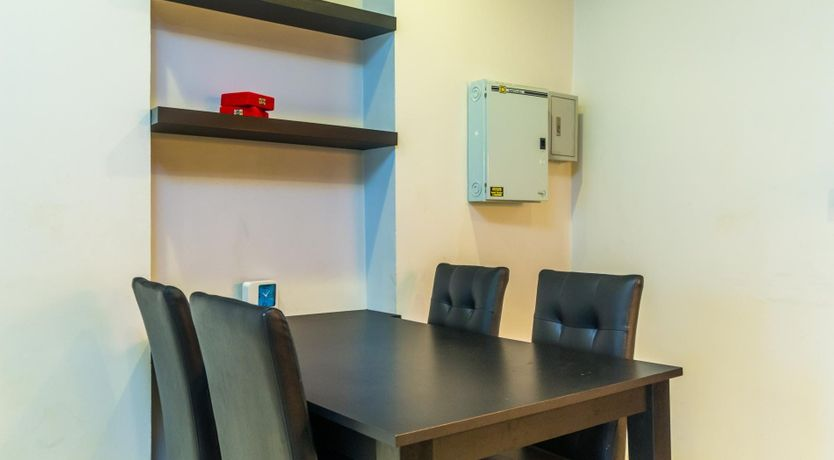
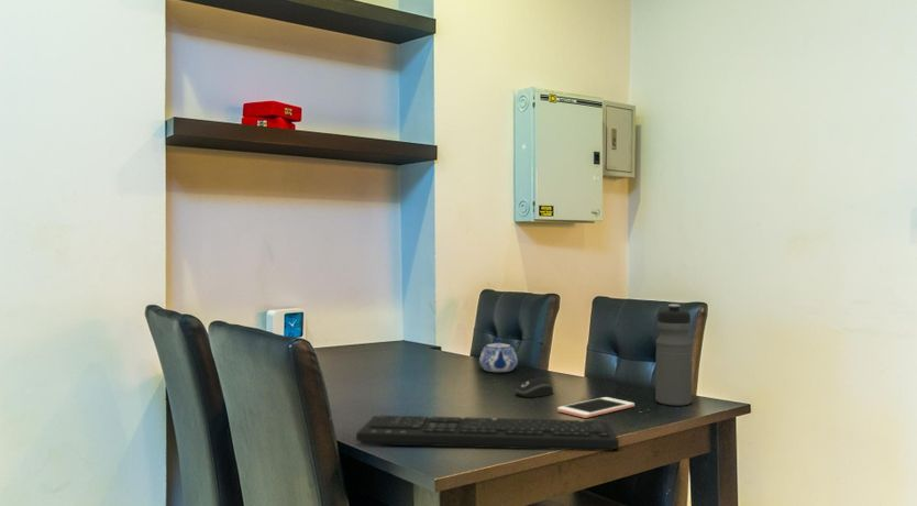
+ water bottle [654,302,694,407]
+ teapot [478,338,519,373]
+ cell phone [556,396,636,419]
+ computer mouse [515,377,554,398]
+ keyboard [355,415,620,452]
